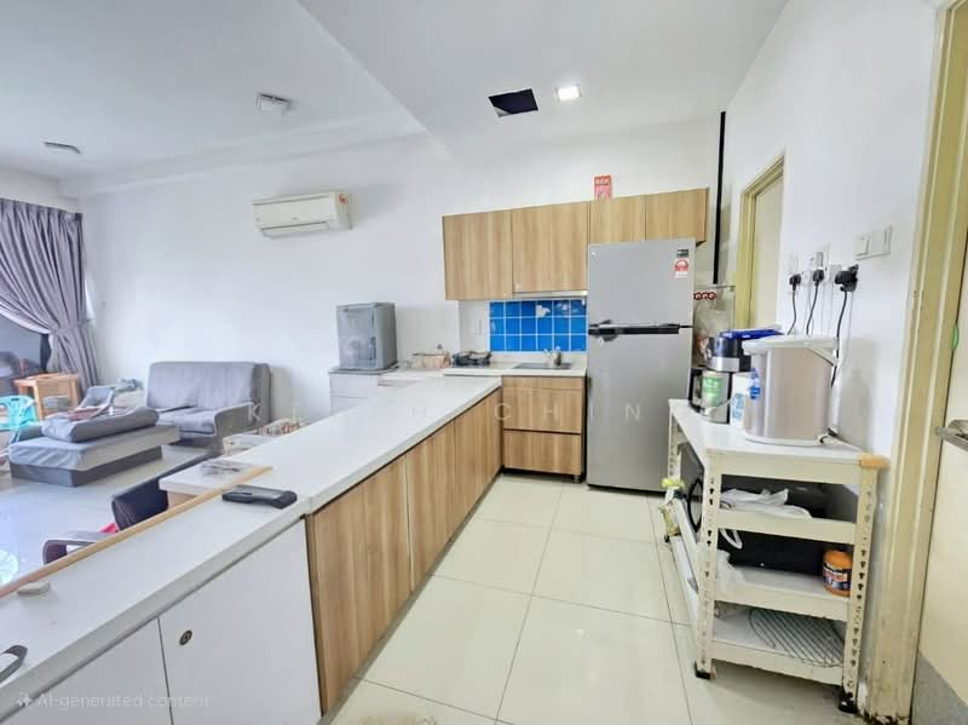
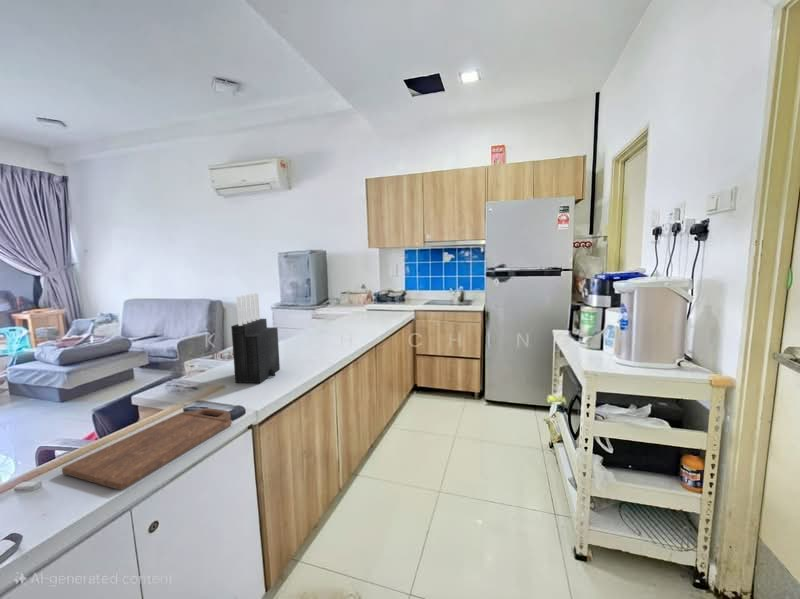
+ knife block [230,292,281,384]
+ cutting board [61,407,233,491]
